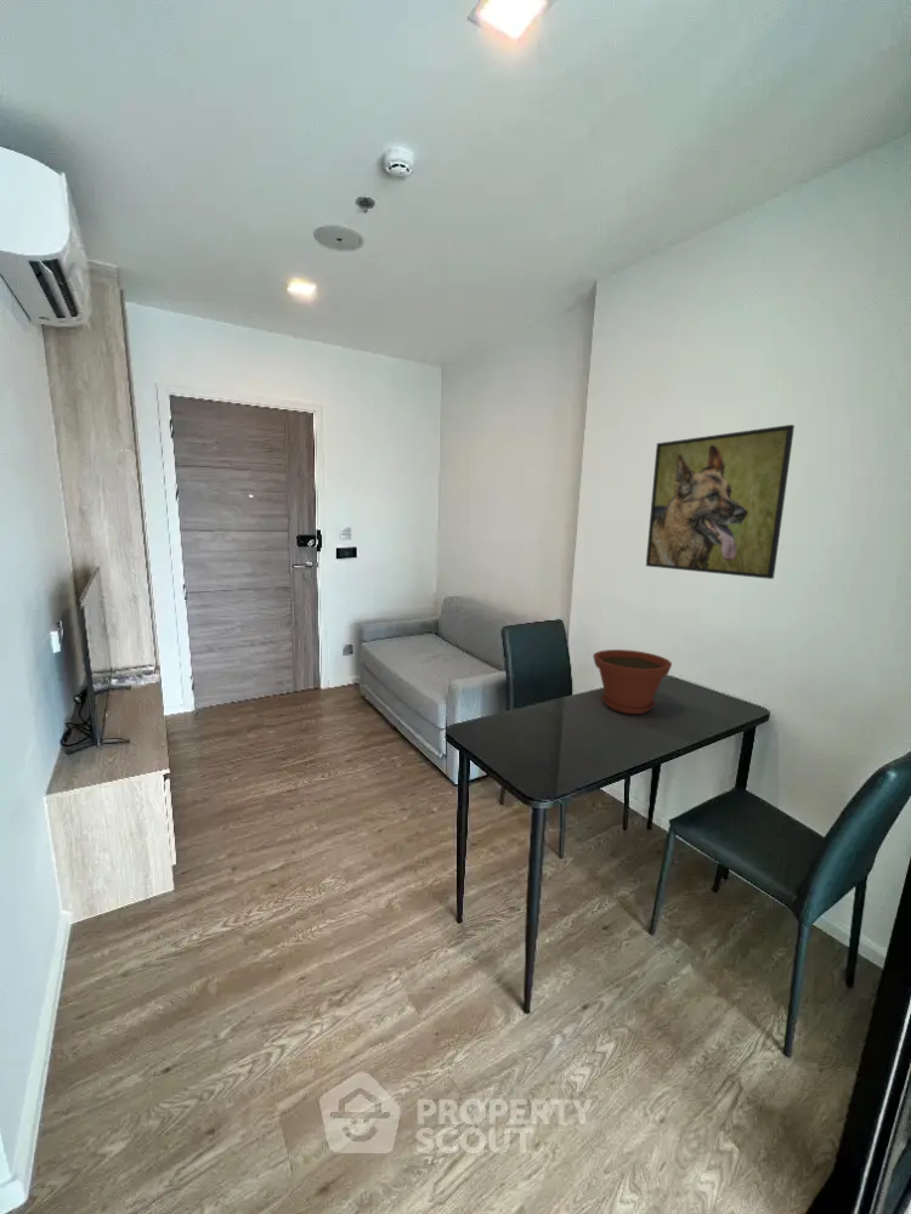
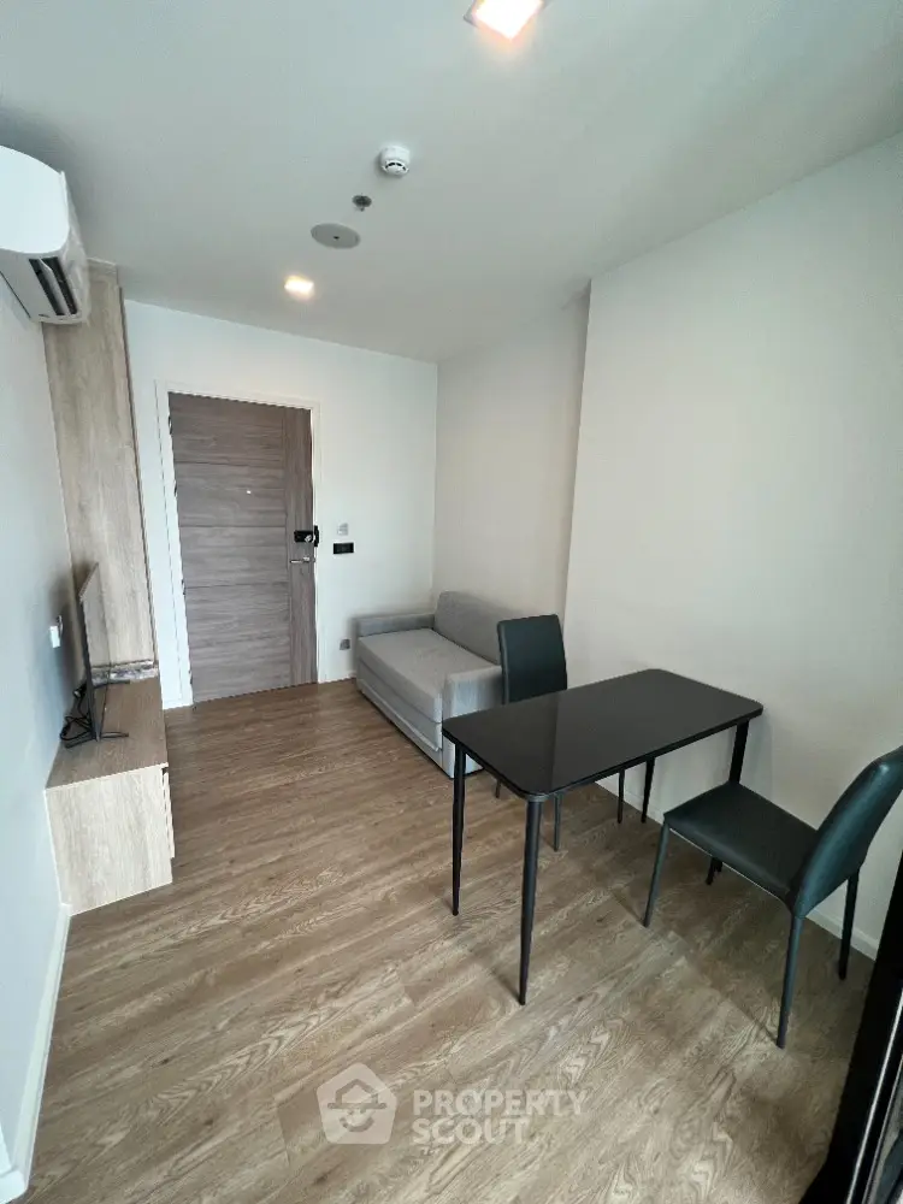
- plant pot [592,648,673,715]
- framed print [645,424,796,580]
